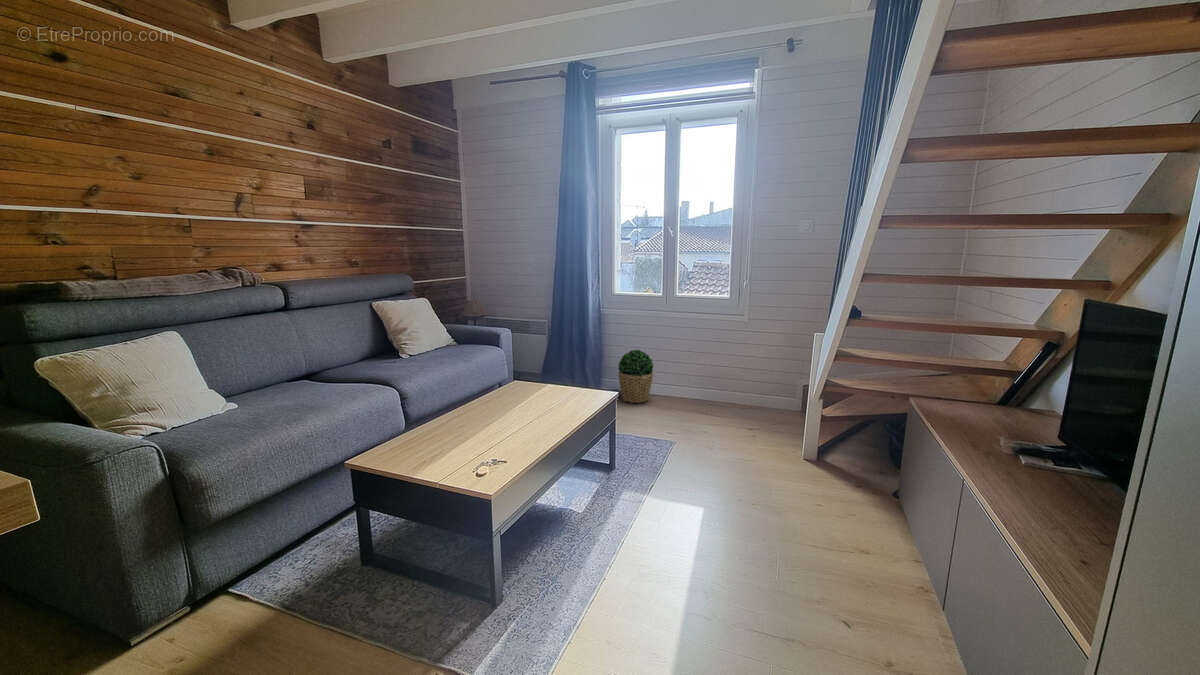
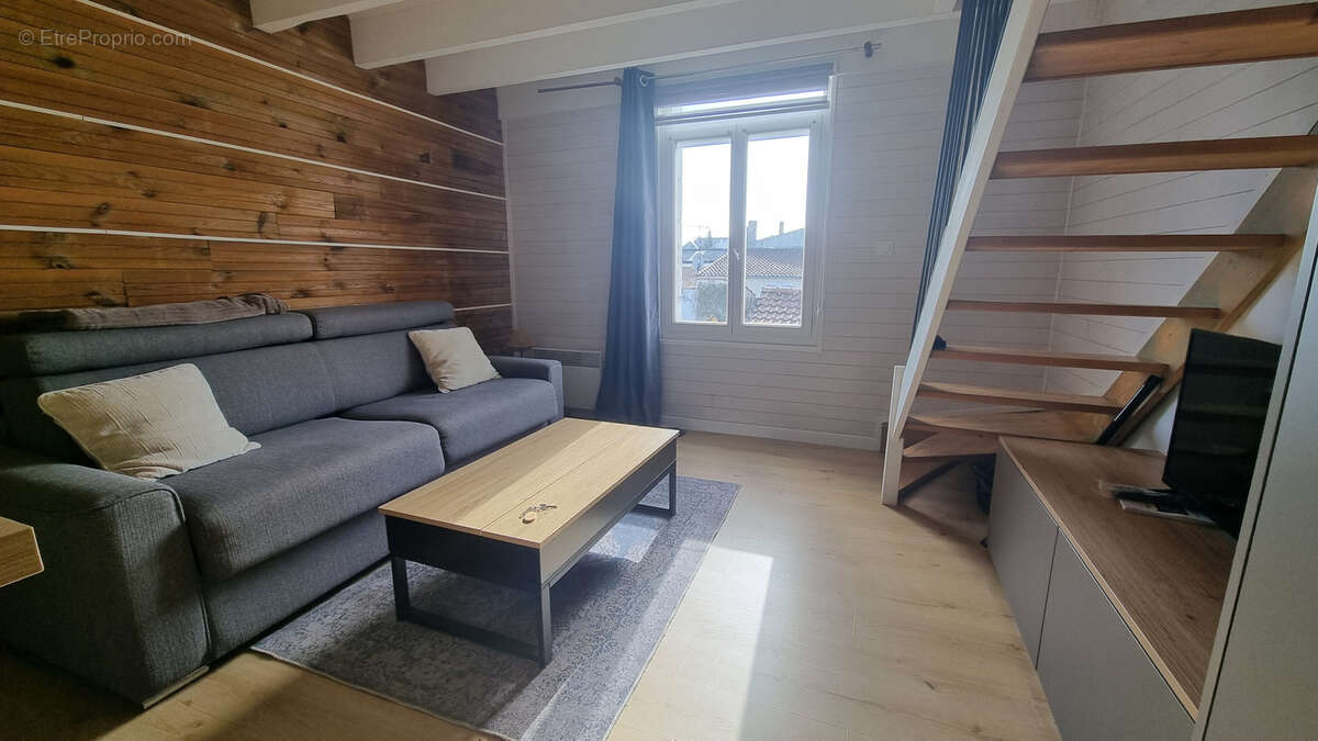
- potted plant [617,349,654,404]
